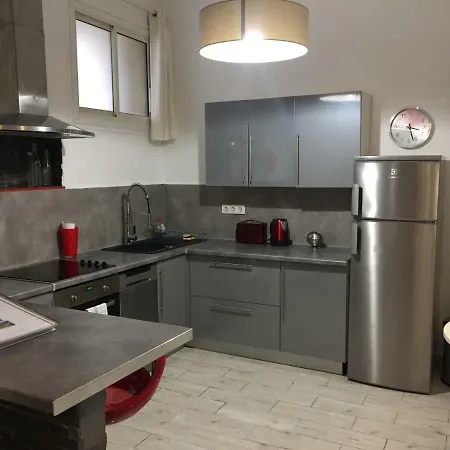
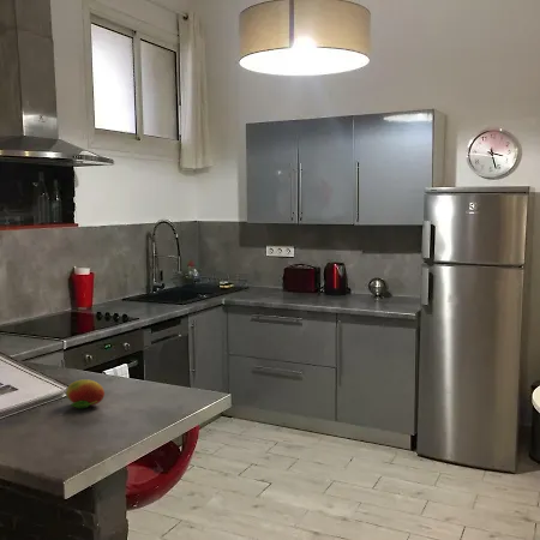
+ fruit [65,378,106,409]
